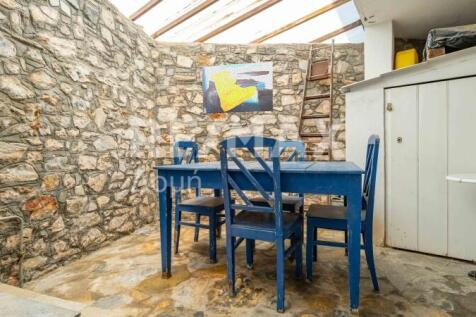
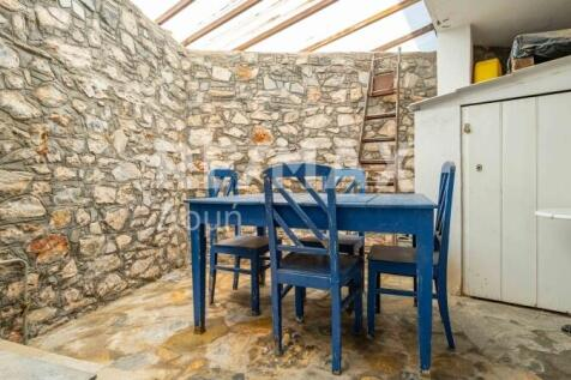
- wall art [201,61,274,115]
